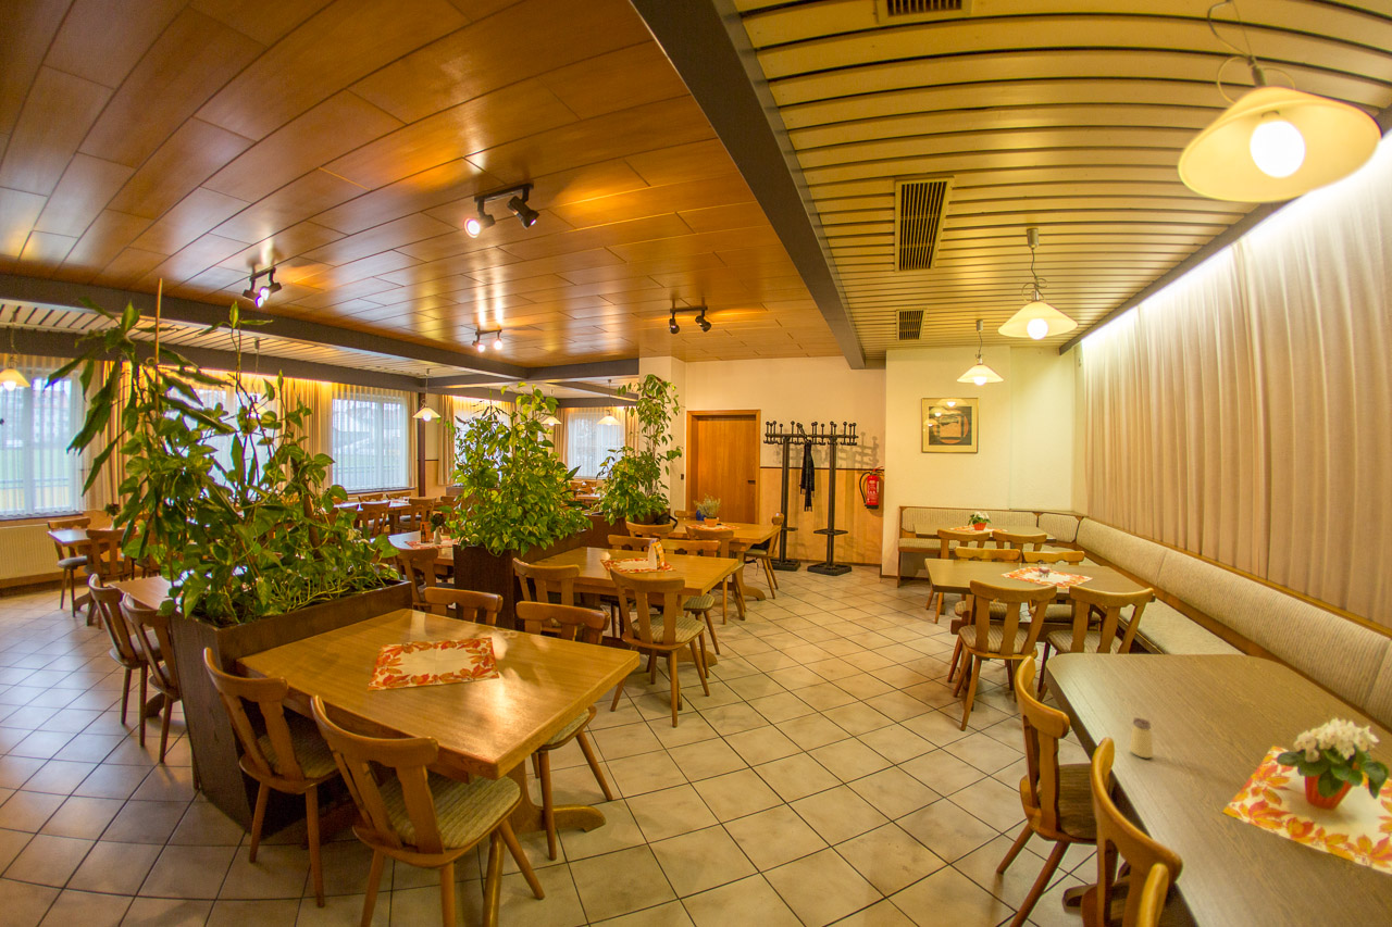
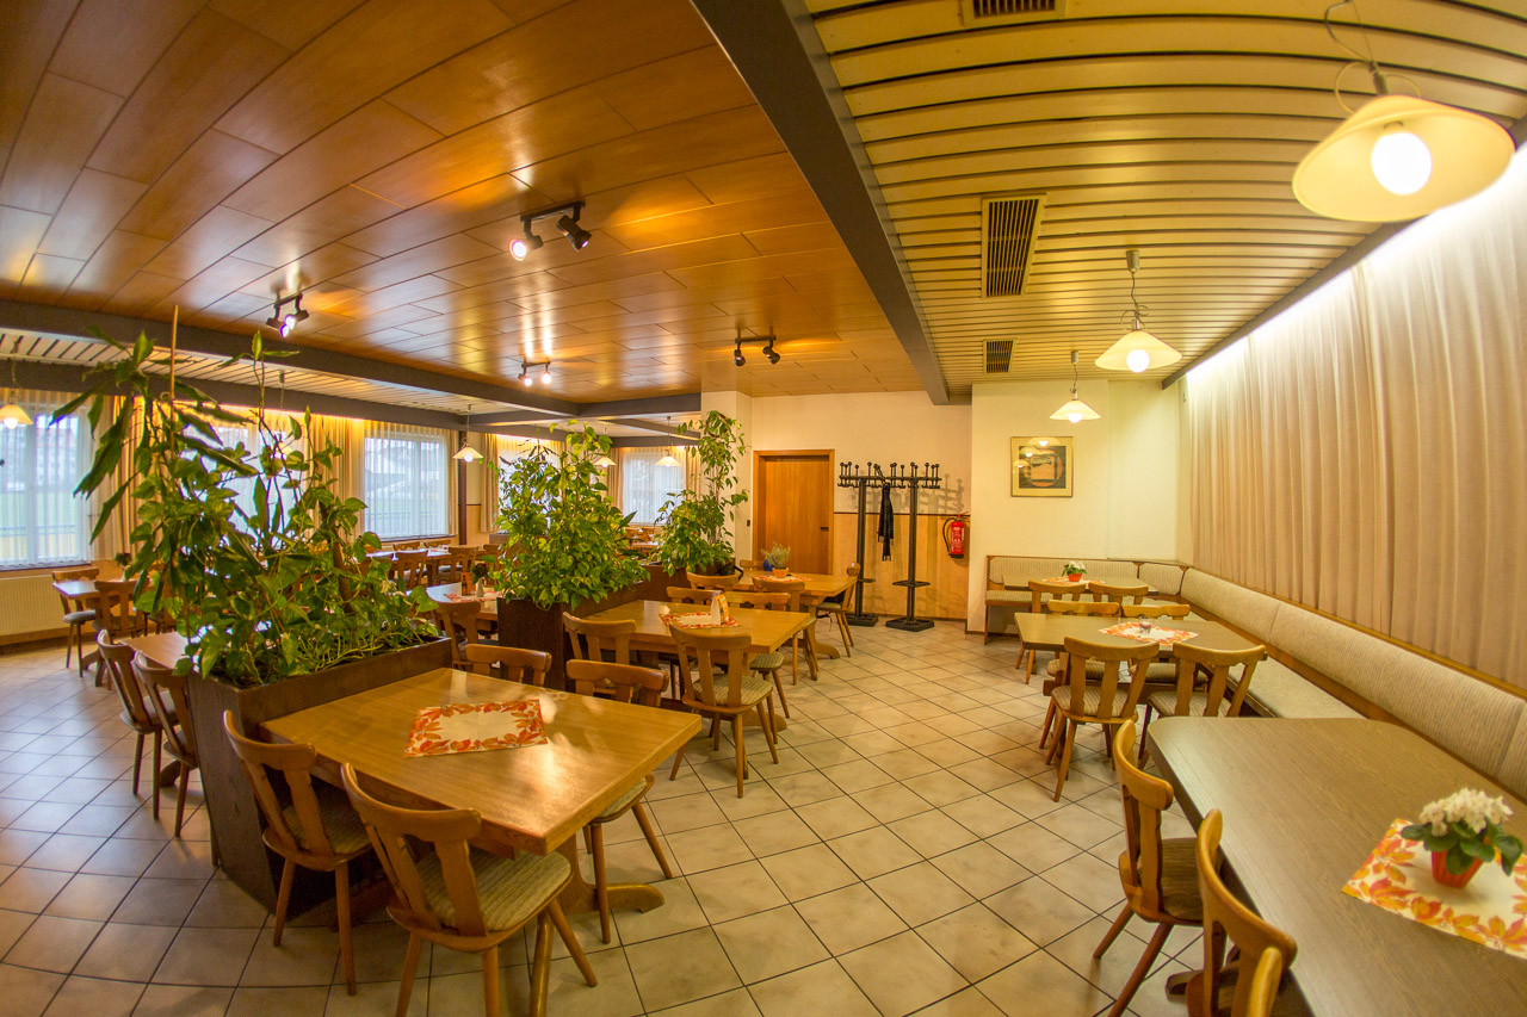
- saltshaker [1129,717,1154,759]
